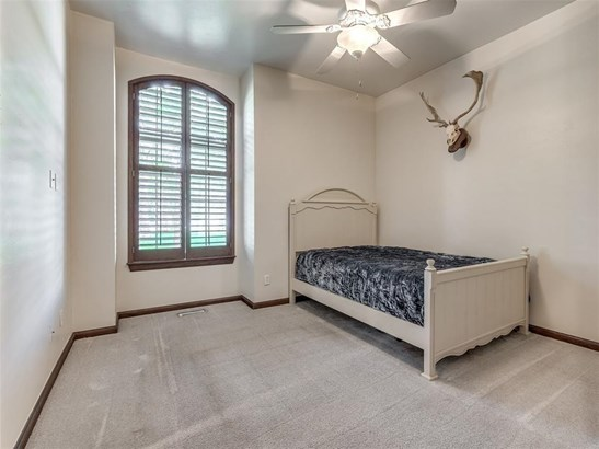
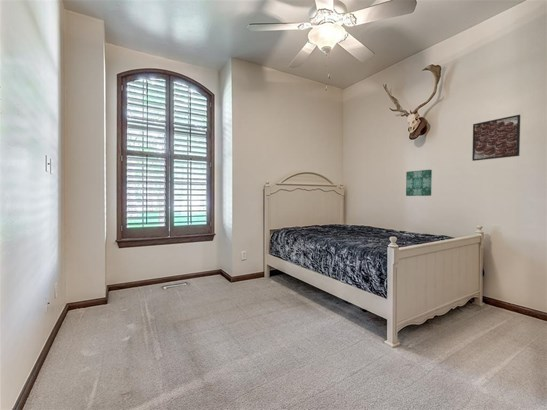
+ wall art [405,169,433,197]
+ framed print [471,114,521,162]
